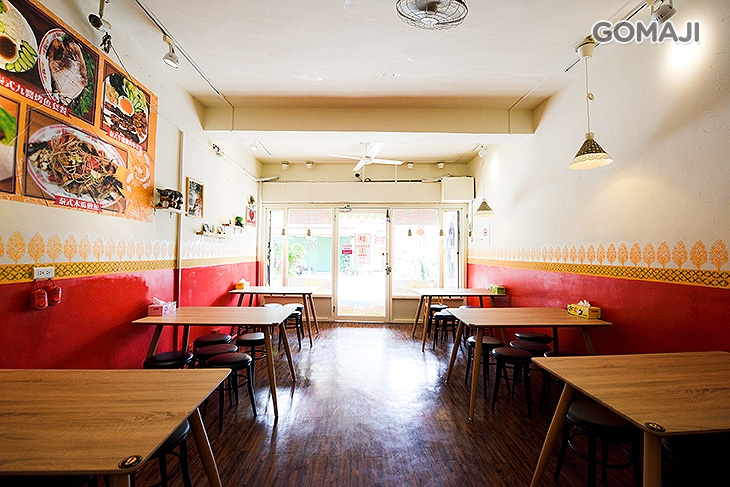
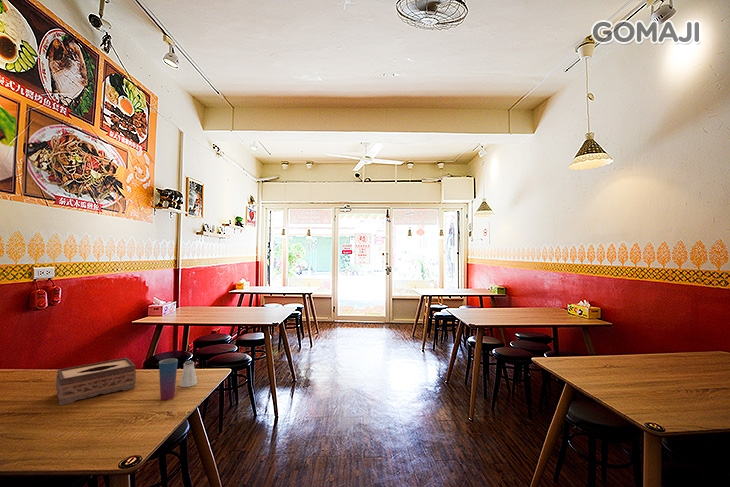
+ cup [158,358,179,401]
+ tissue box [55,357,137,406]
+ saltshaker [179,360,198,388]
